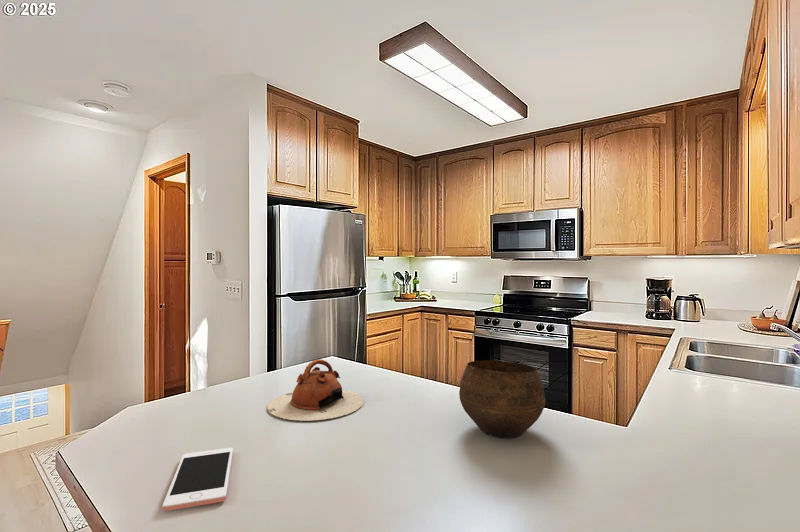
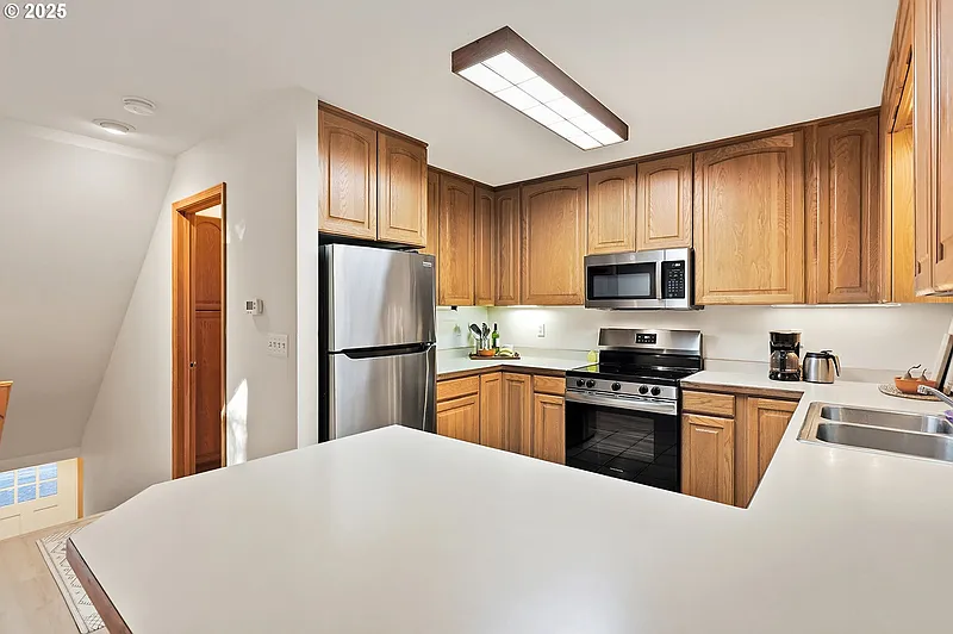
- cell phone [162,447,234,512]
- teapot [266,358,365,422]
- bowl [458,359,547,439]
